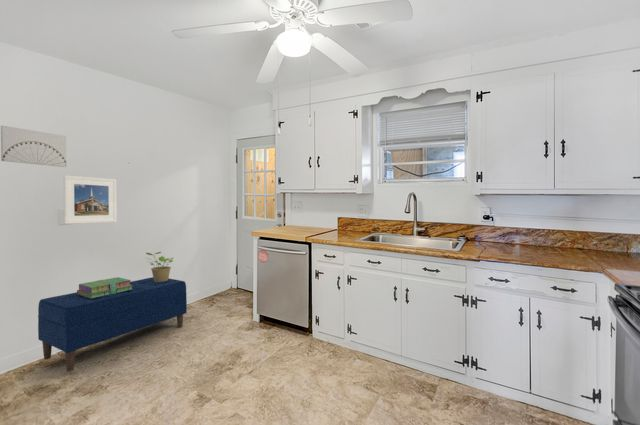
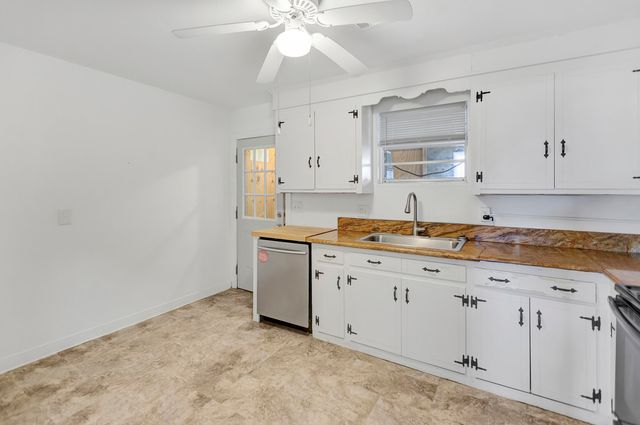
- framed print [63,174,118,225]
- potted plant [145,251,174,282]
- wall art [0,124,67,168]
- stack of books [76,276,133,299]
- bench [37,276,188,372]
